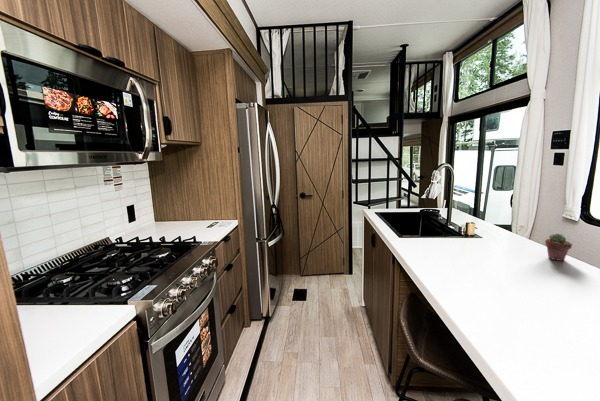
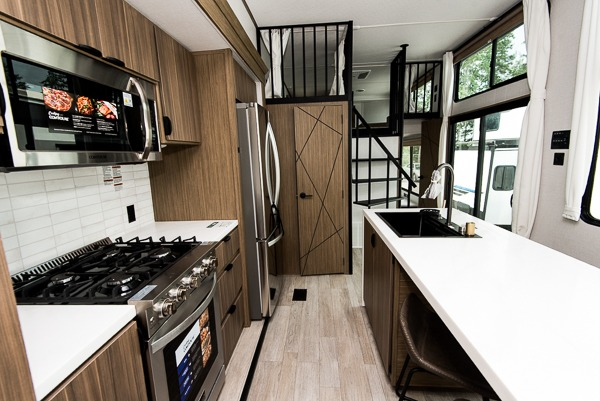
- potted succulent [544,233,573,262]
